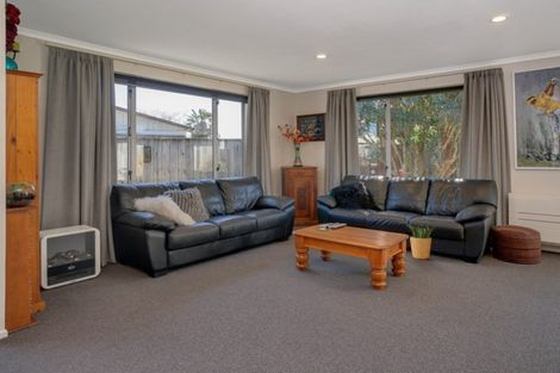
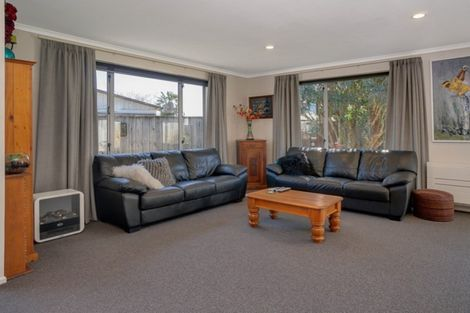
- potted plant [404,222,436,260]
